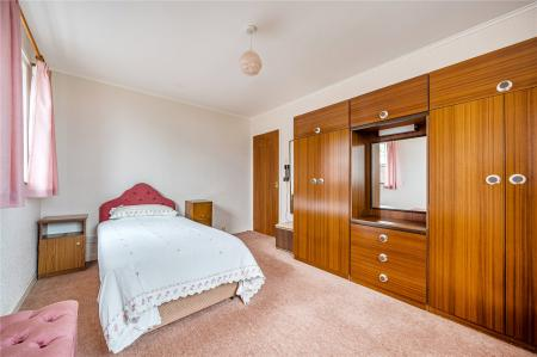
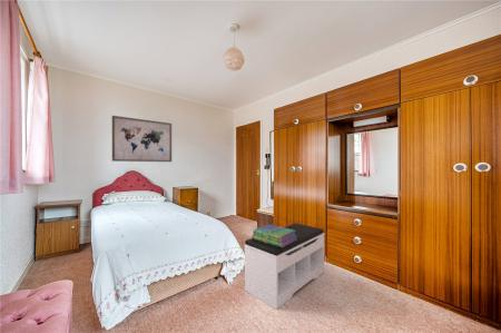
+ bench [244,222,325,311]
+ wall art [111,115,173,163]
+ stack of books [250,224,297,247]
